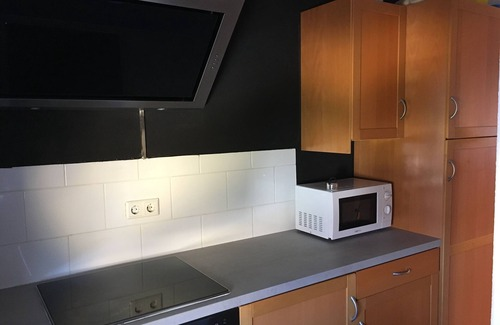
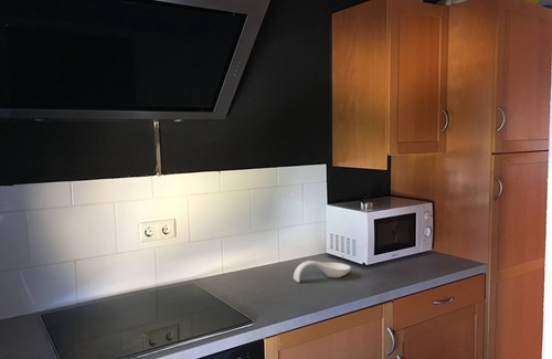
+ spoon rest [293,260,352,283]
